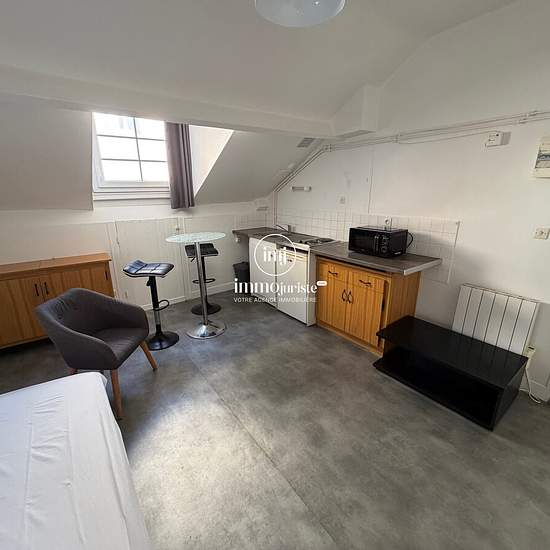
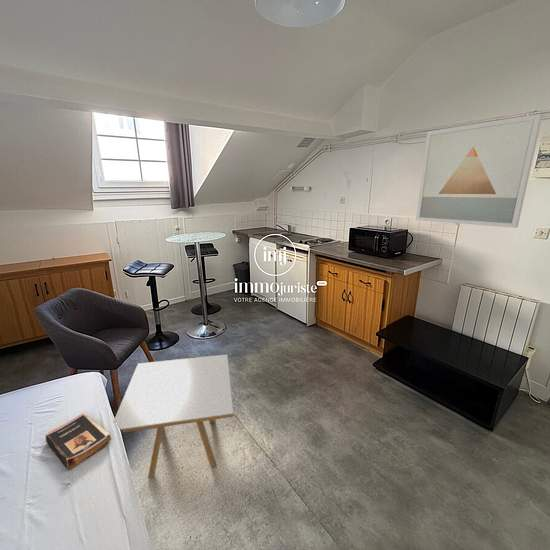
+ side table [113,353,234,479]
+ book [44,412,112,470]
+ wall art [415,113,543,229]
